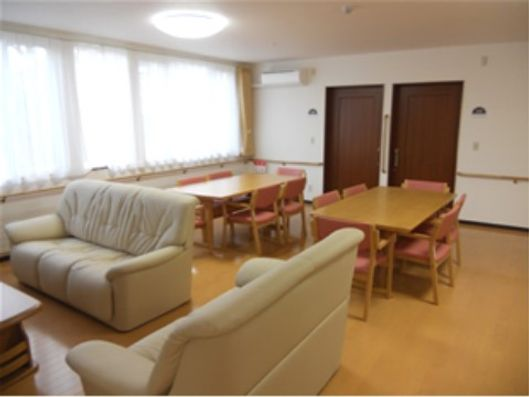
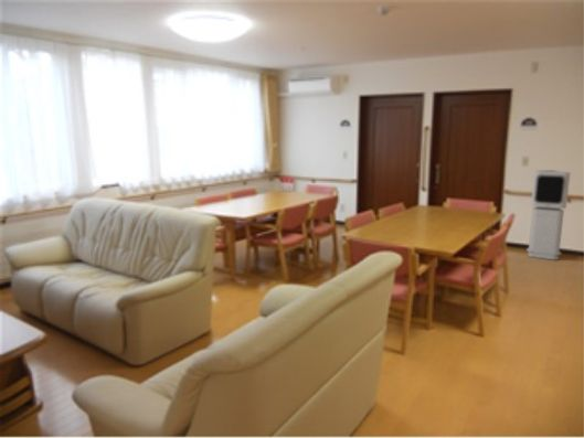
+ air purifier [525,169,571,261]
